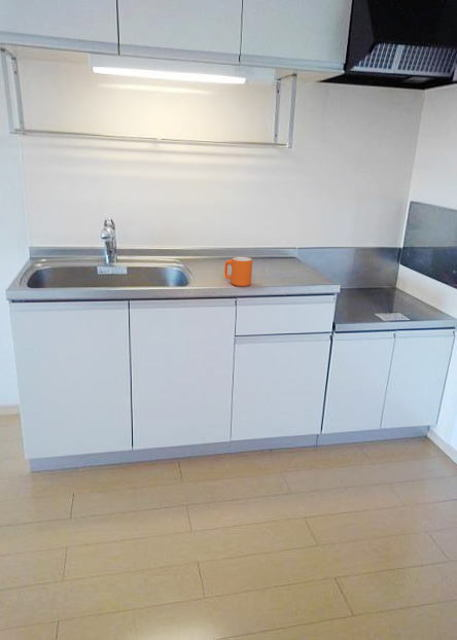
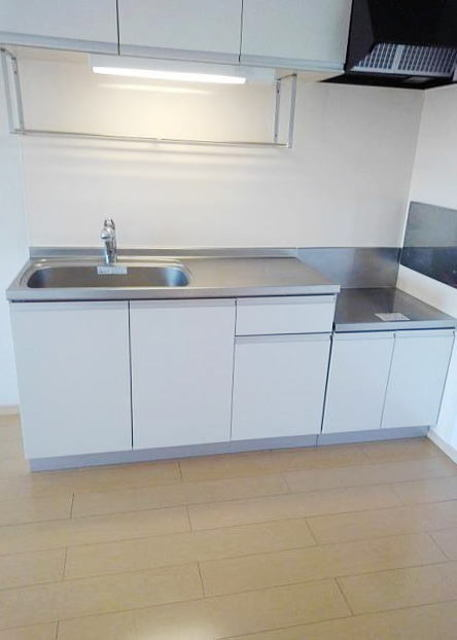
- mug [224,256,253,287]
